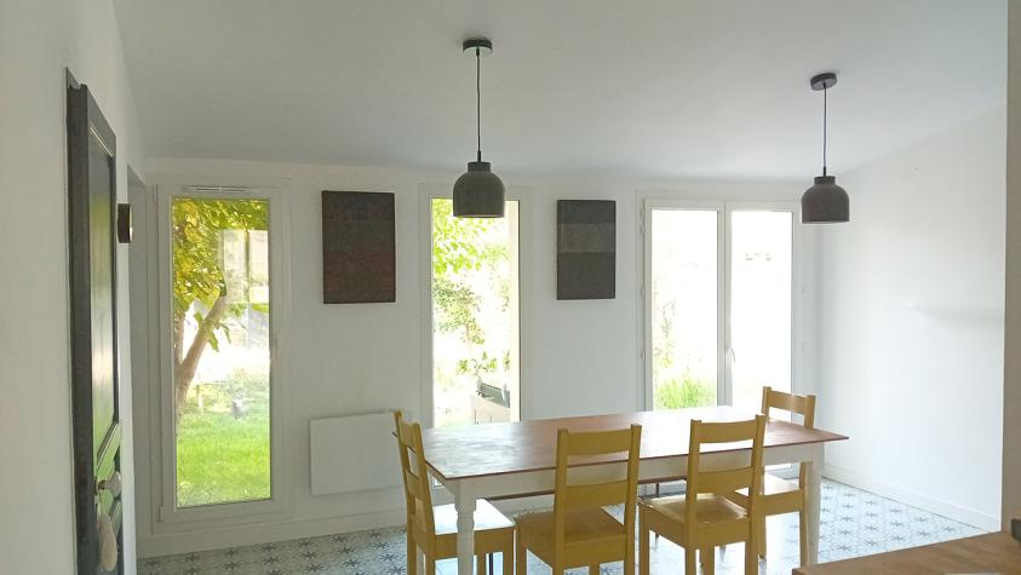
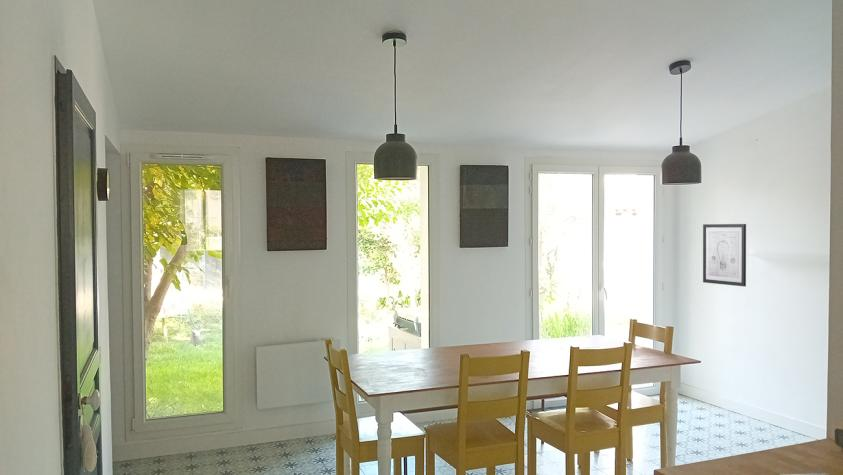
+ wall art [702,223,747,287]
